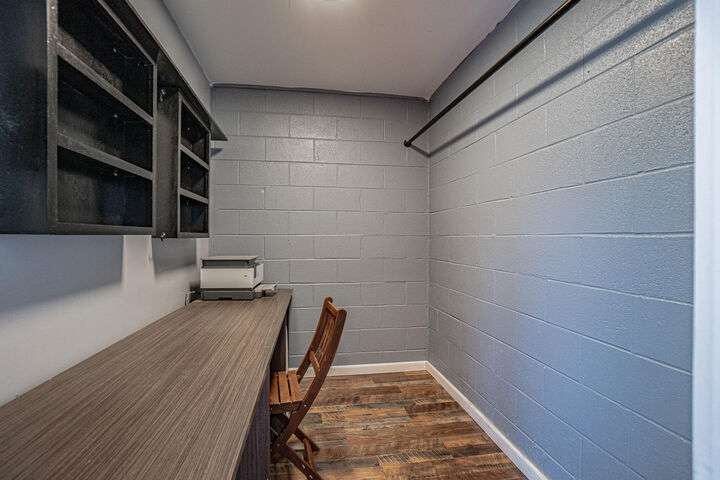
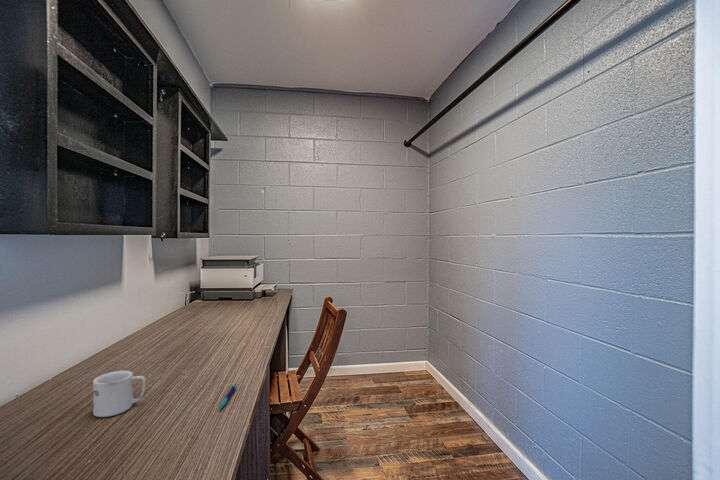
+ pen [218,383,238,411]
+ mug [92,370,147,418]
